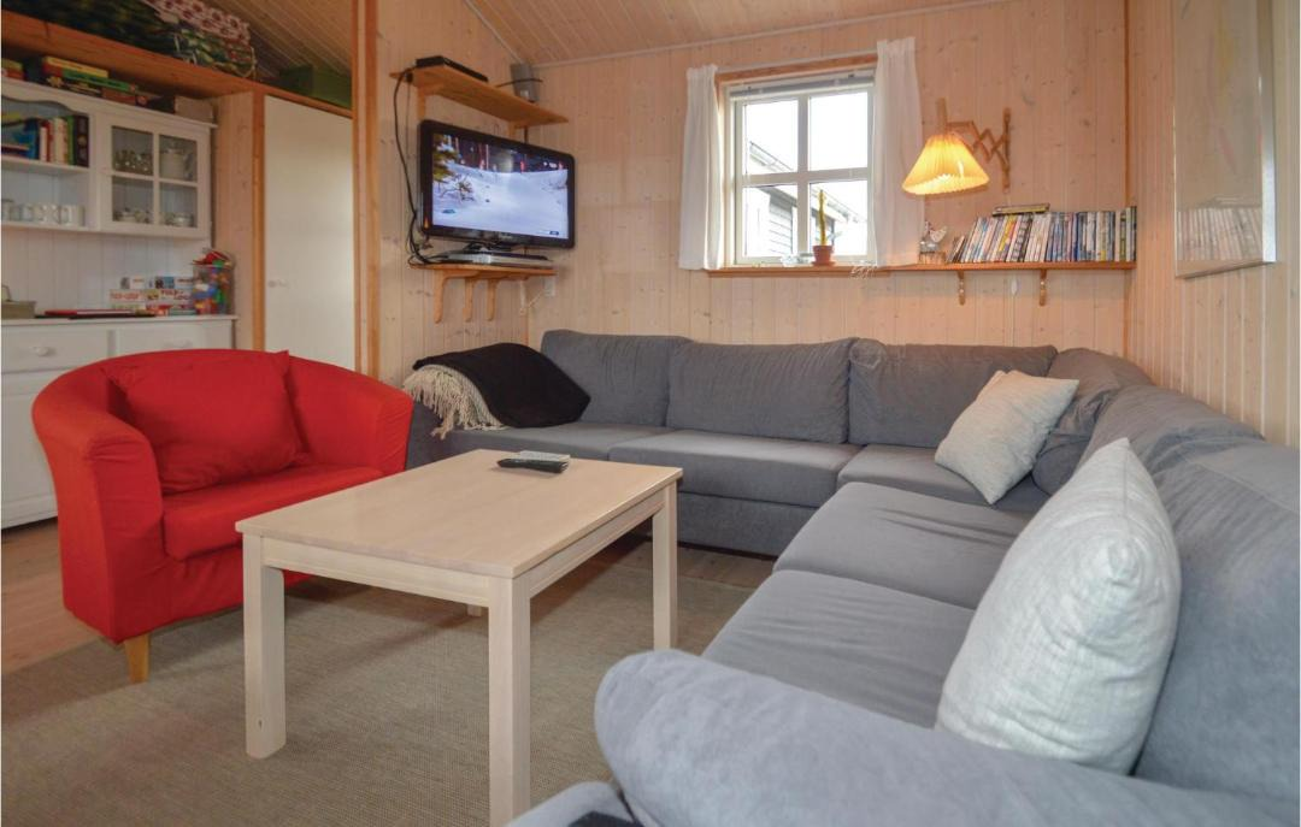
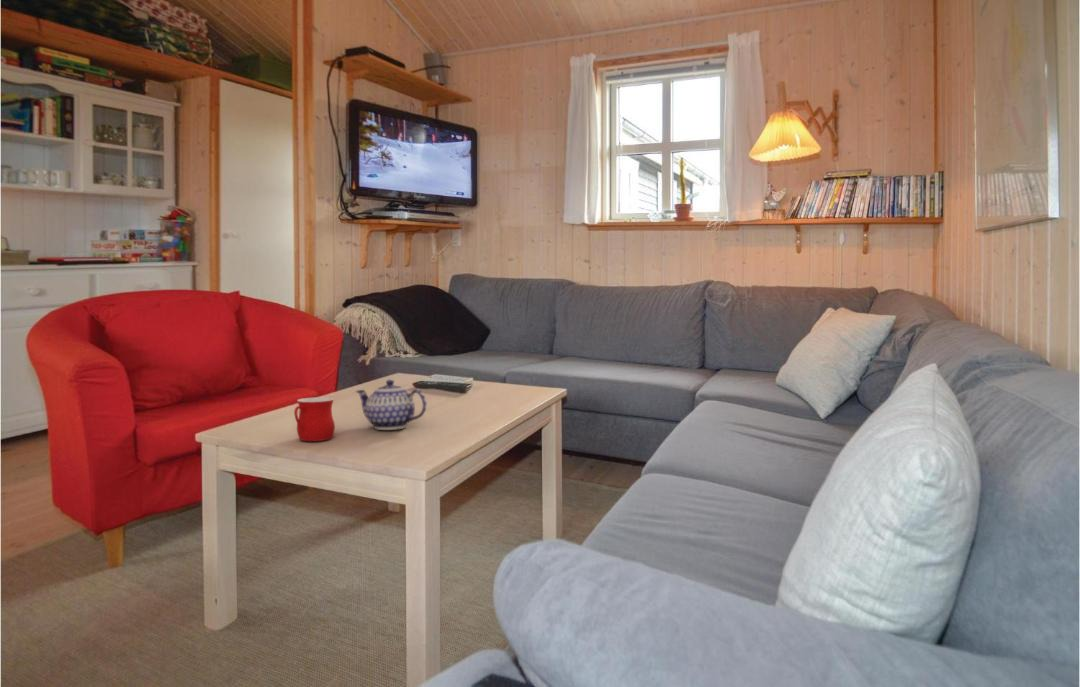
+ mug [293,396,336,442]
+ teapot [355,379,428,431]
